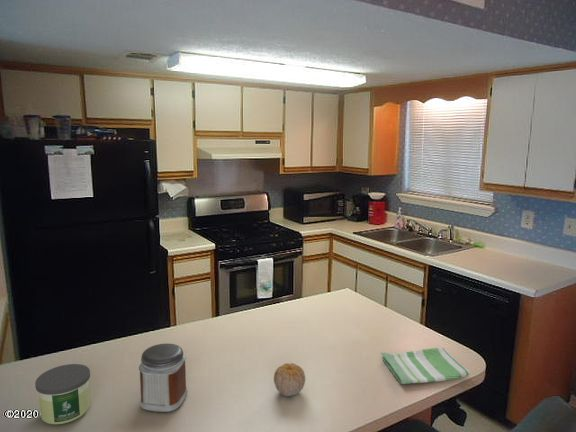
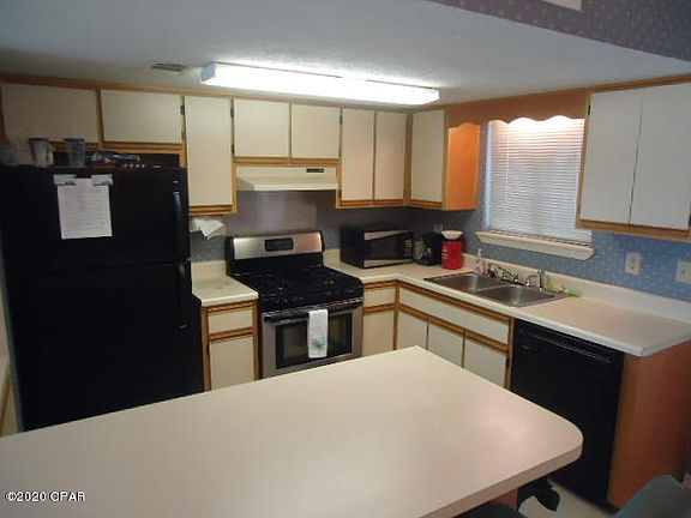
- candle [34,363,91,425]
- jar [138,343,188,413]
- dish towel [380,347,471,385]
- fruit [273,362,306,398]
